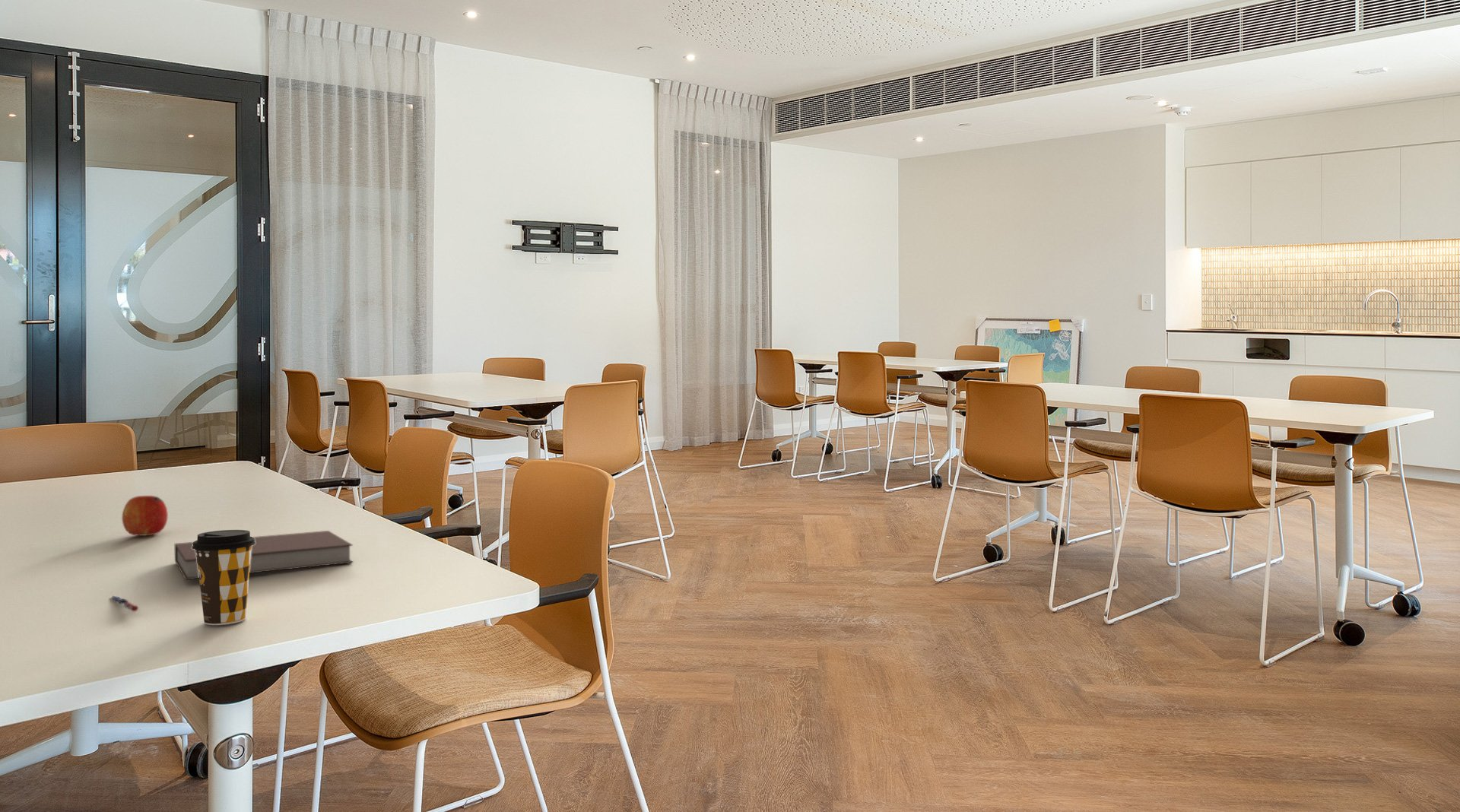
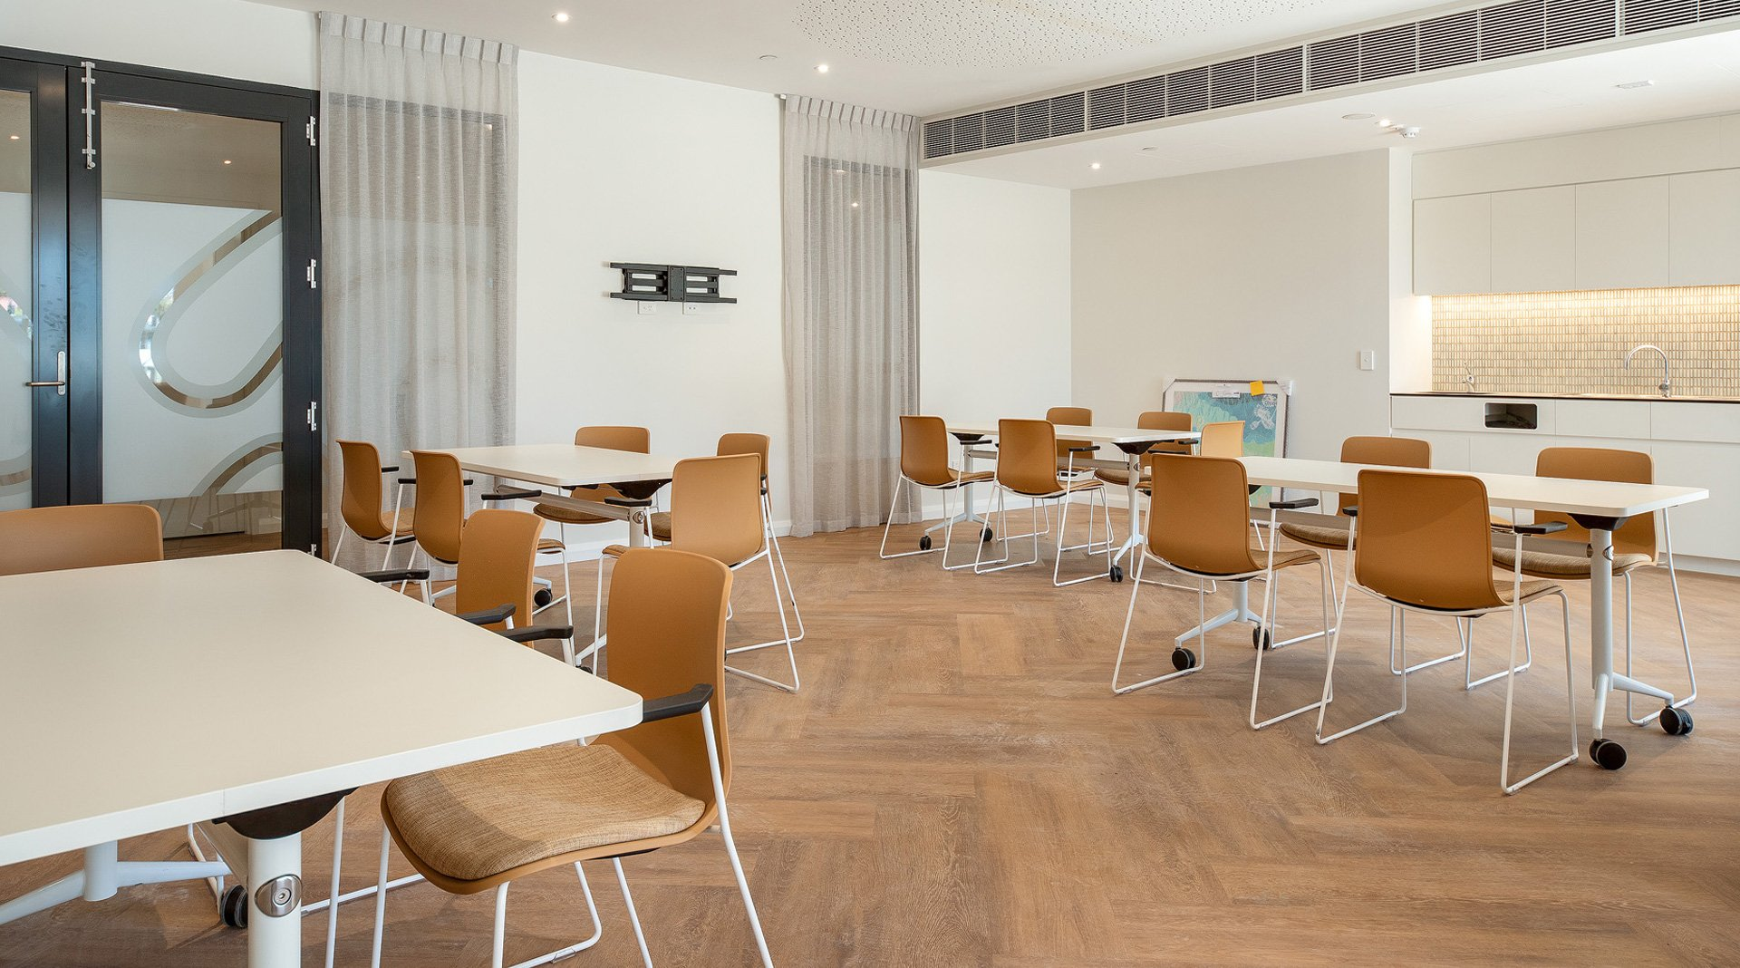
- fruit [121,495,169,537]
- pen [109,595,141,612]
- notebook [174,530,354,581]
- coffee cup [192,529,255,626]
